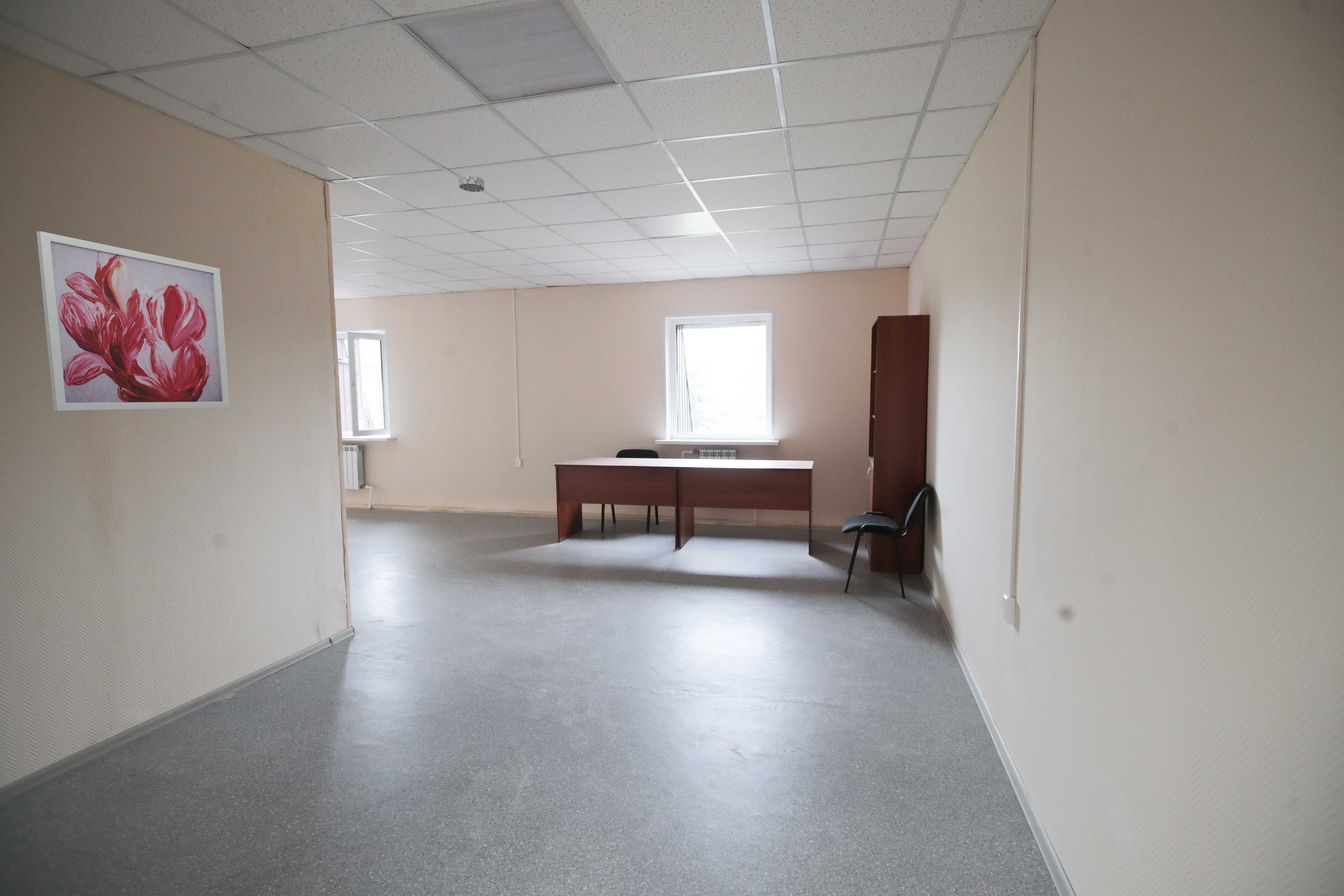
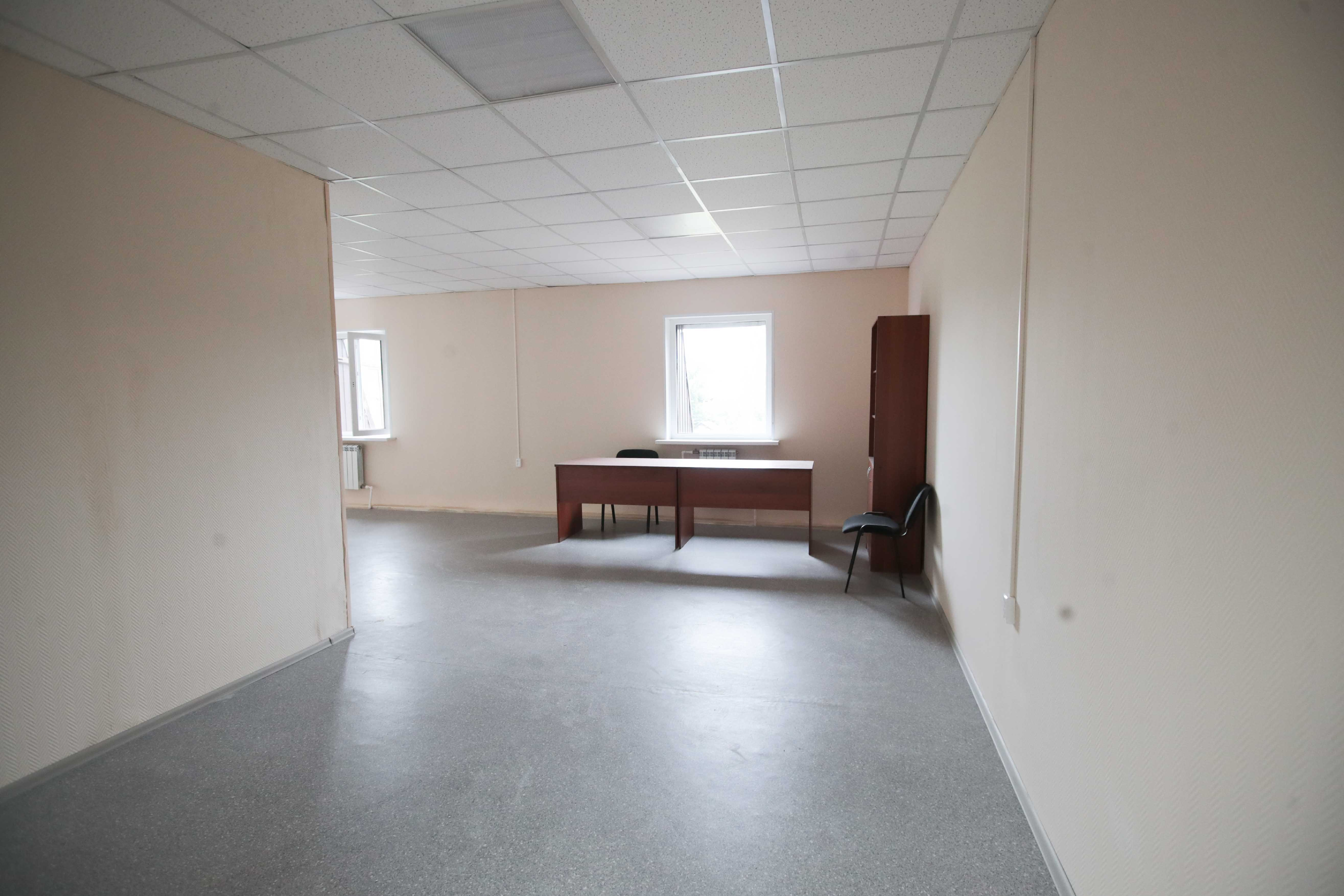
- wall art [36,231,230,411]
- smoke detector [459,175,485,192]
